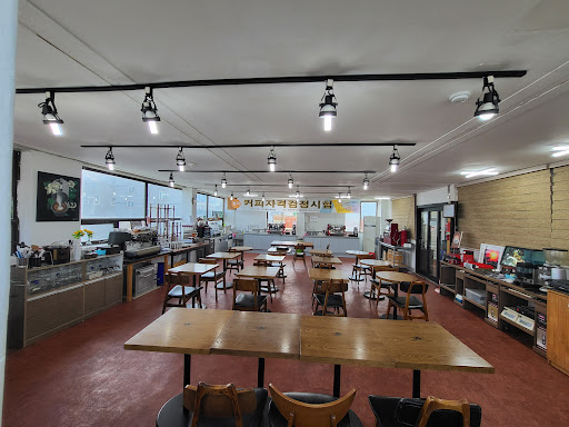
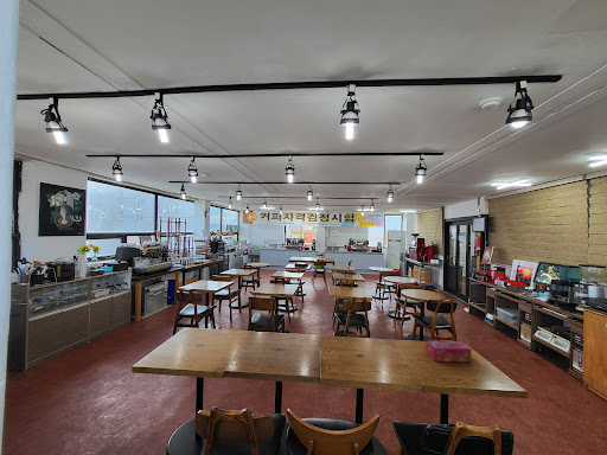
+ tissue box [424,340,472,363]
